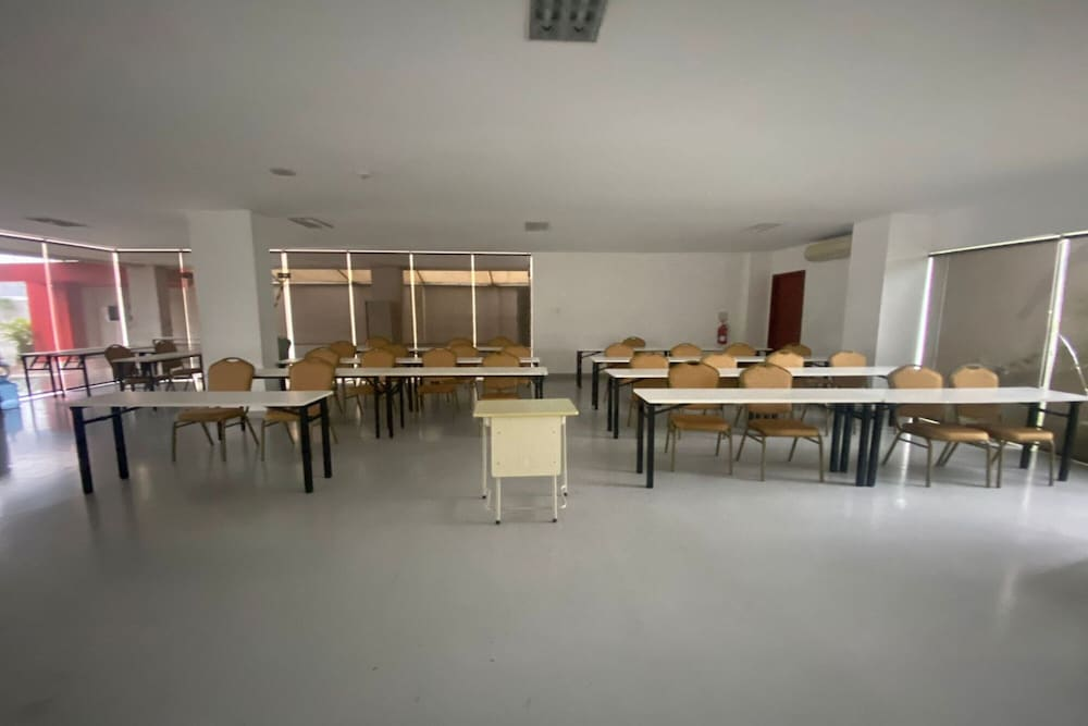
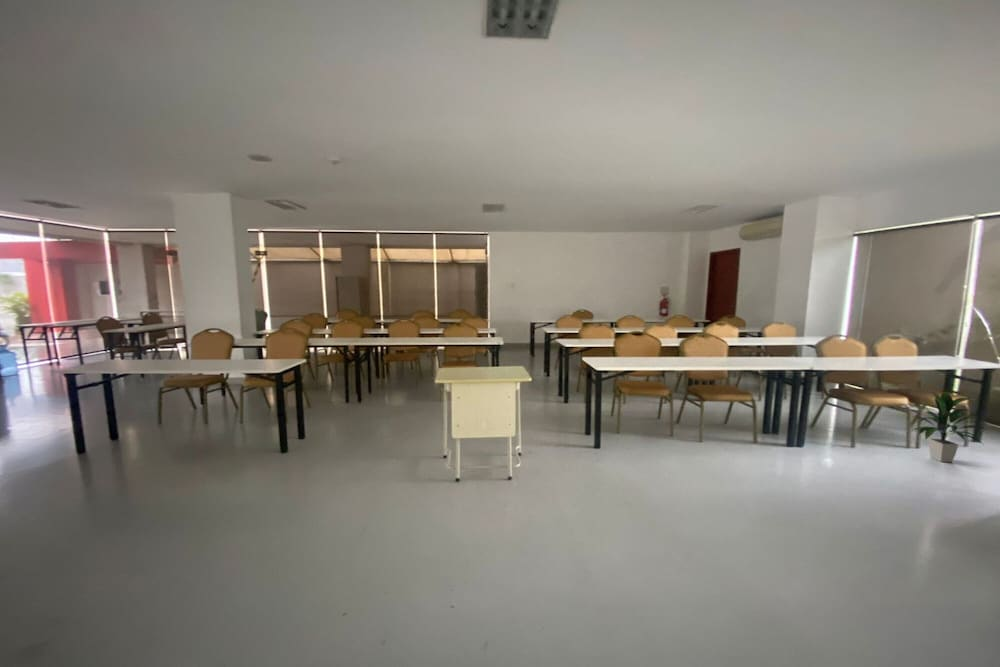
+ indoor plant [909,389,992,463]
